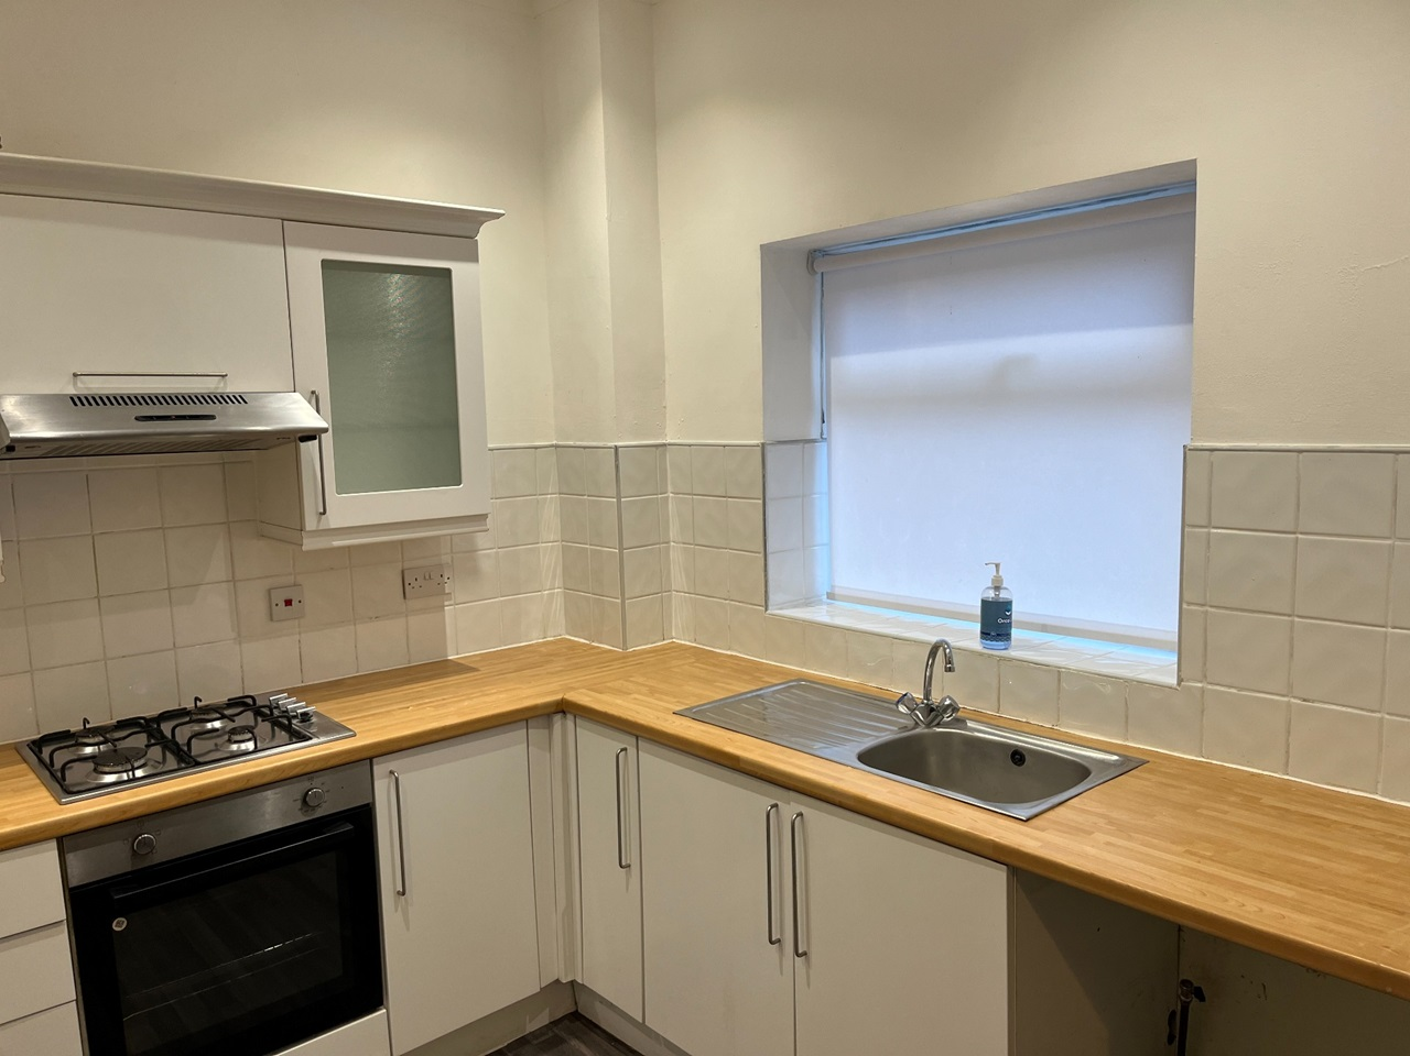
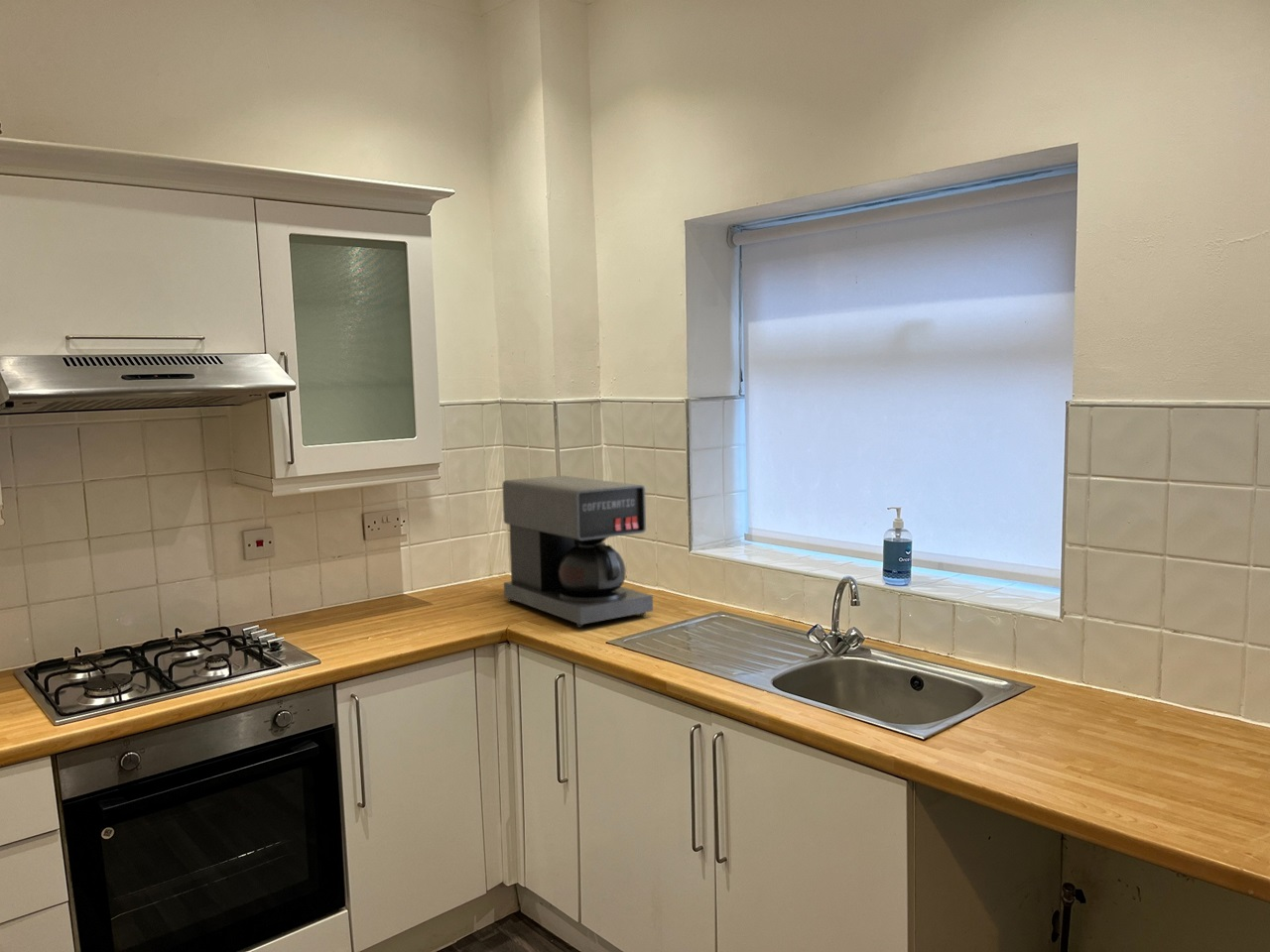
+ coffee maker [502,475,654,629]
